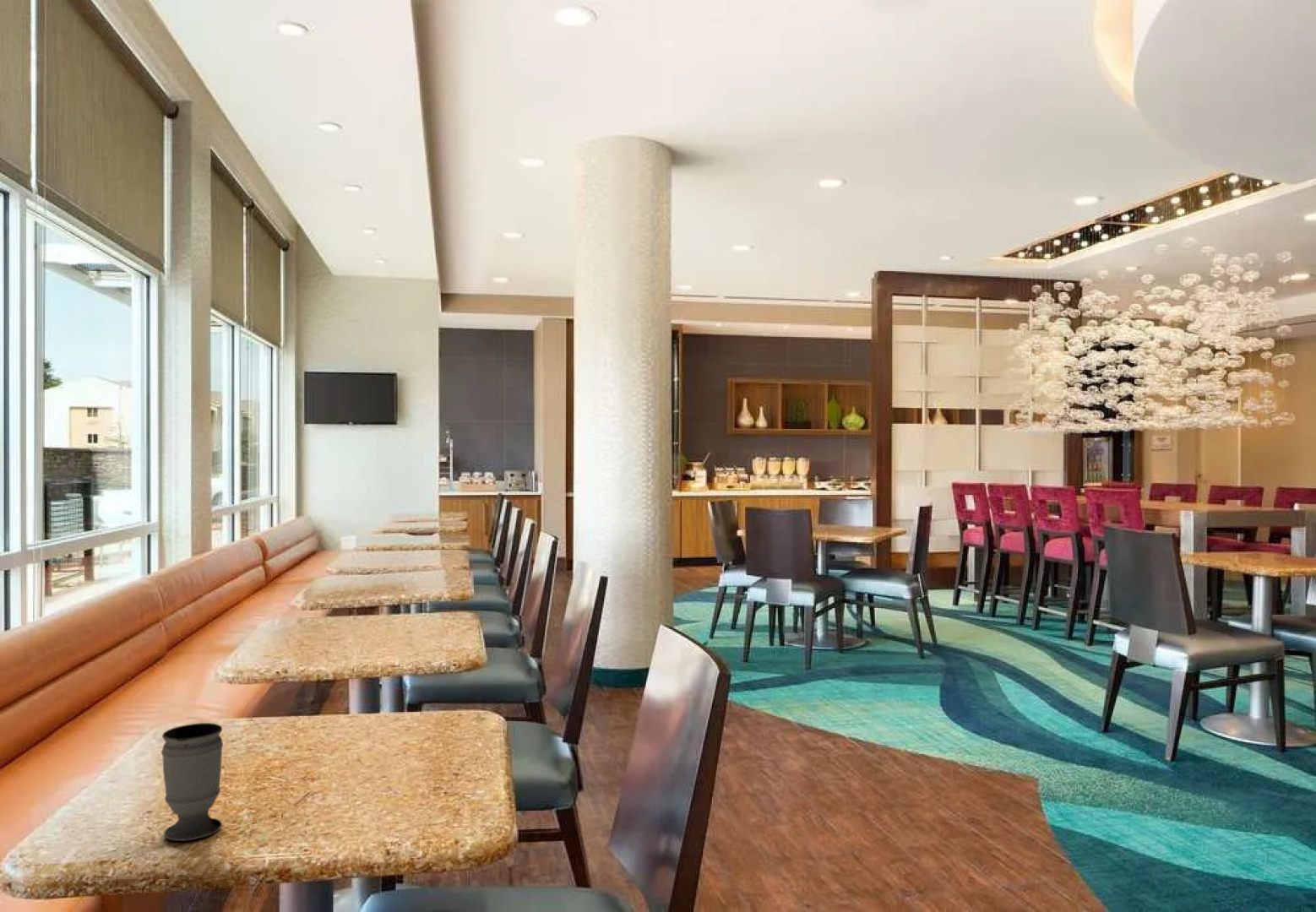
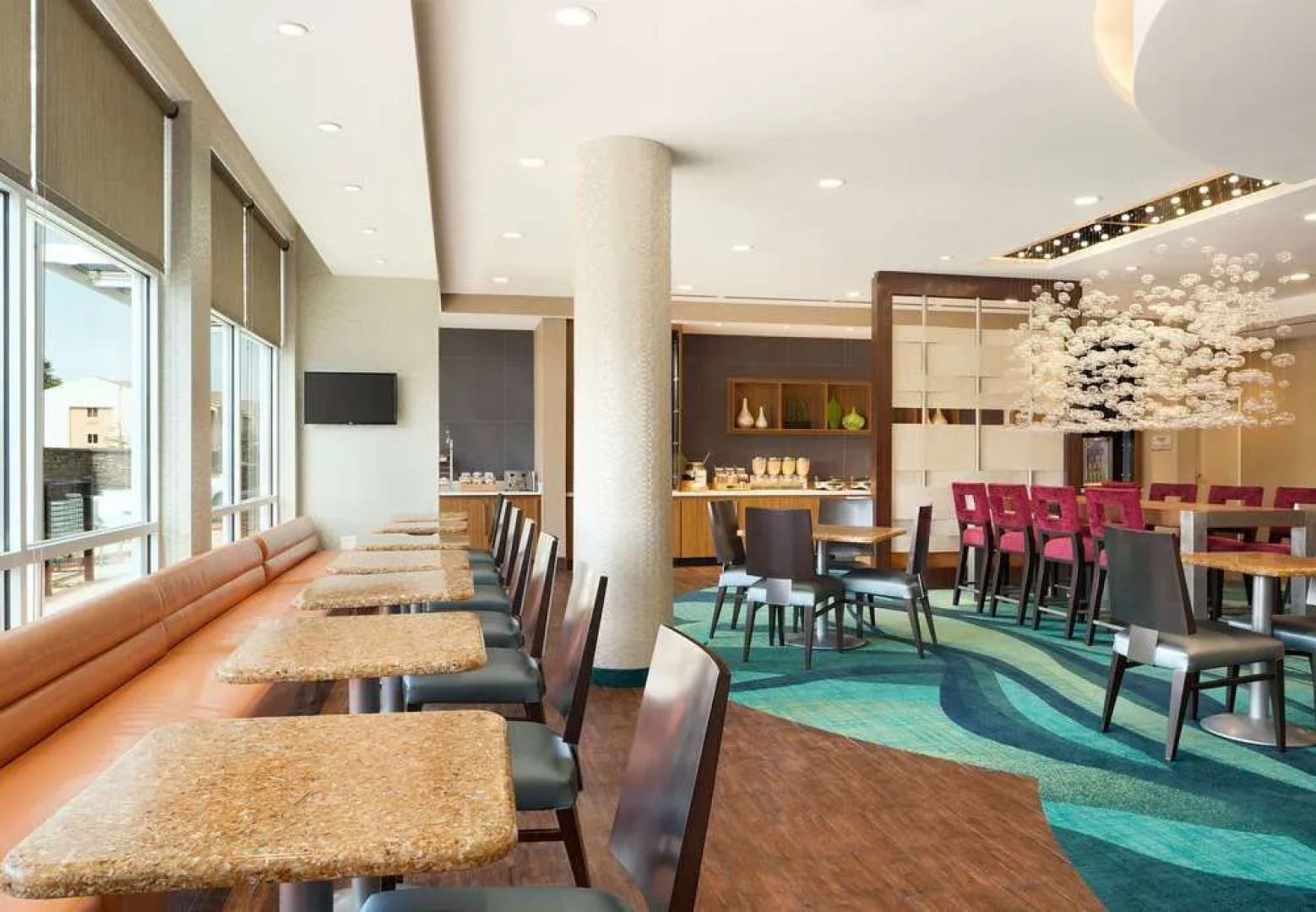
- cup [160,722,224,842]
